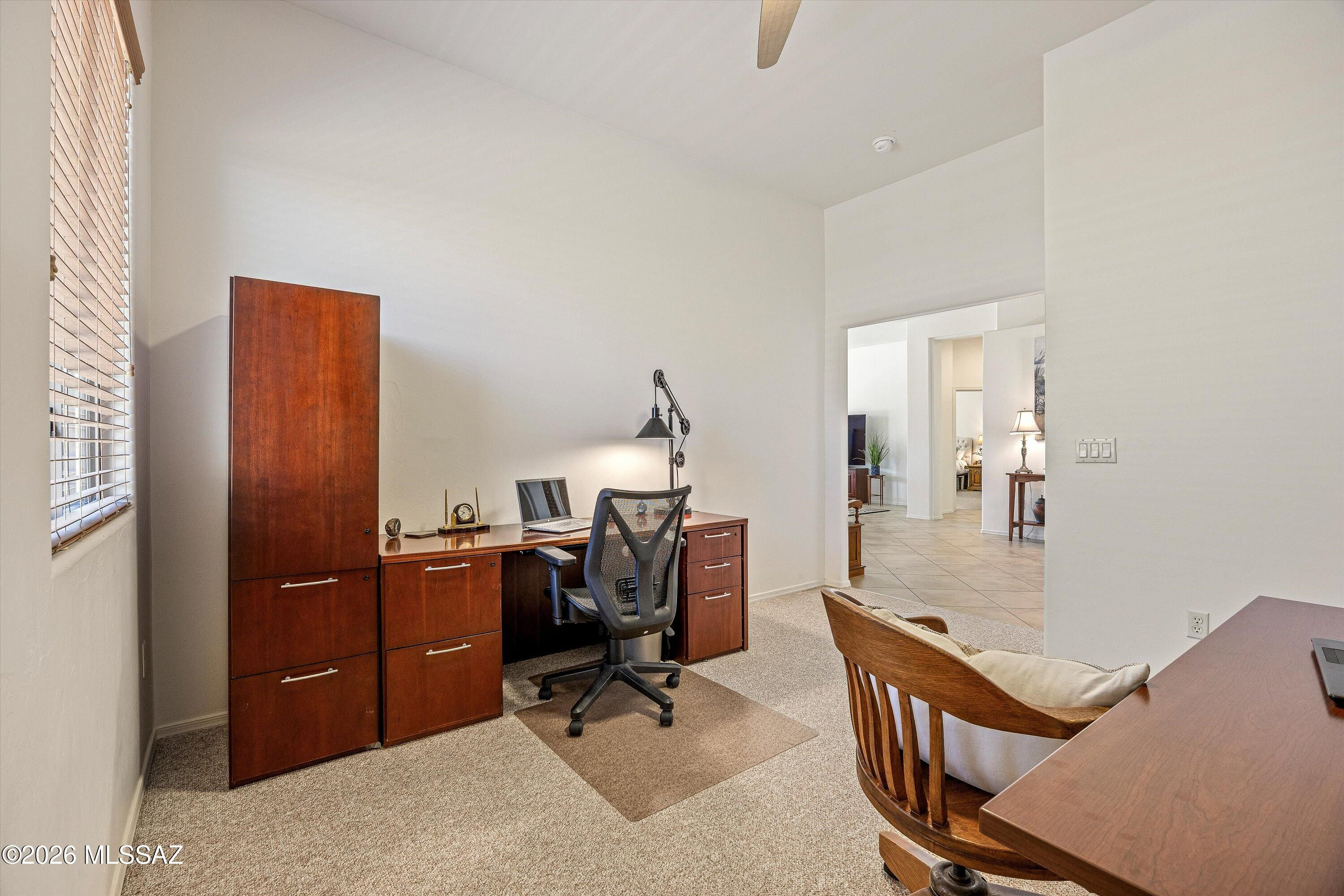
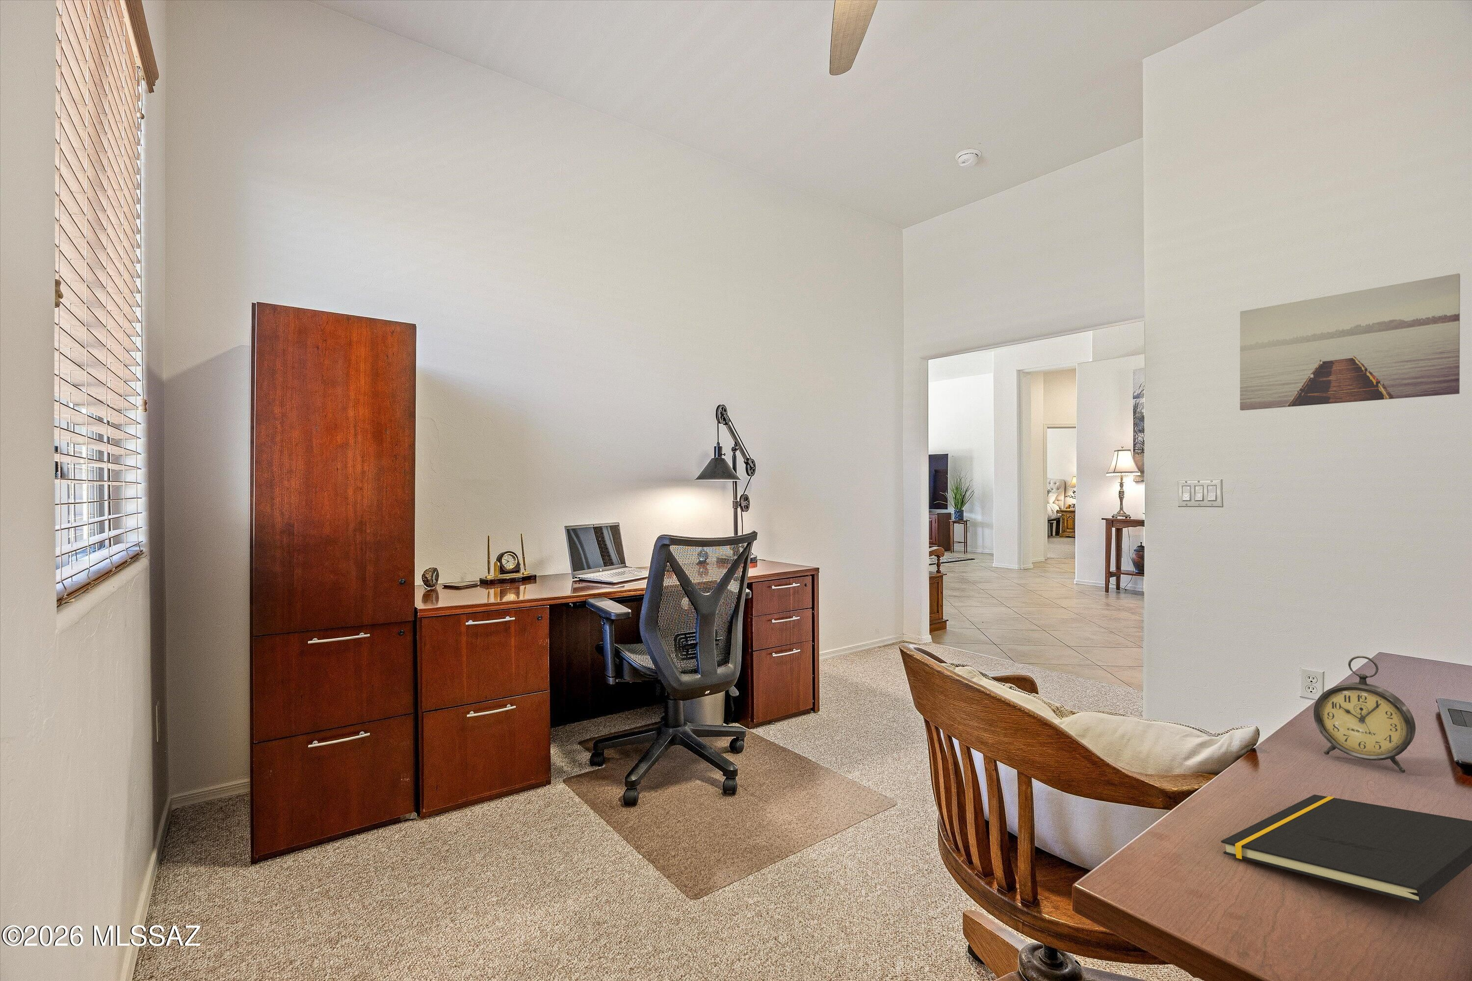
+ wall art [1240,273,1461,411]
+ notepad [1220,794,1472,904]
+ alarm clock [1313,656,1416,773]
